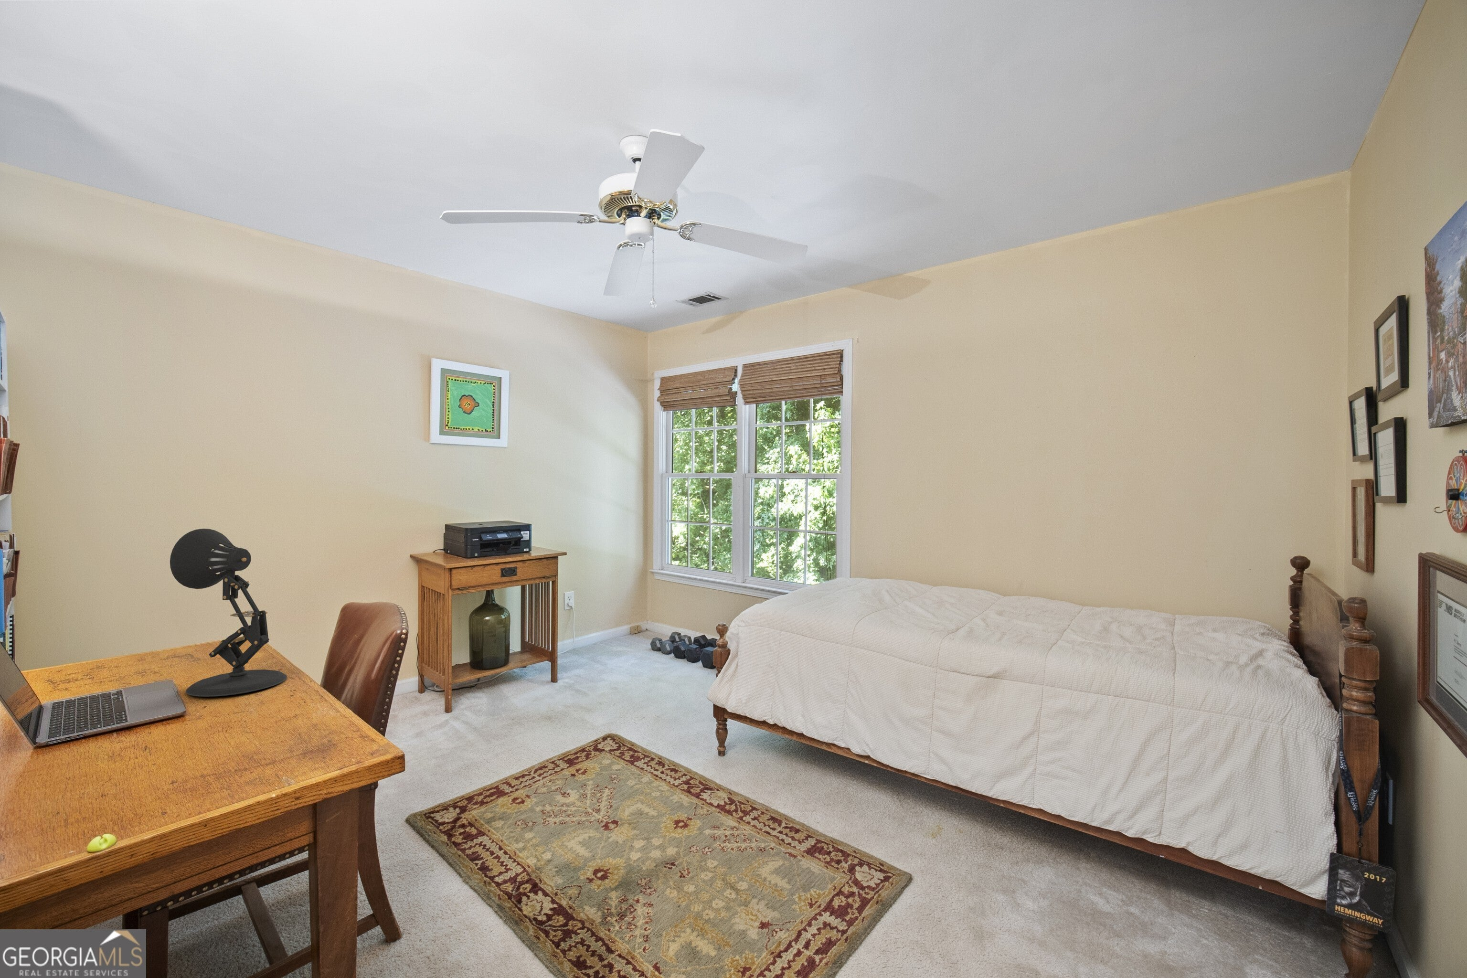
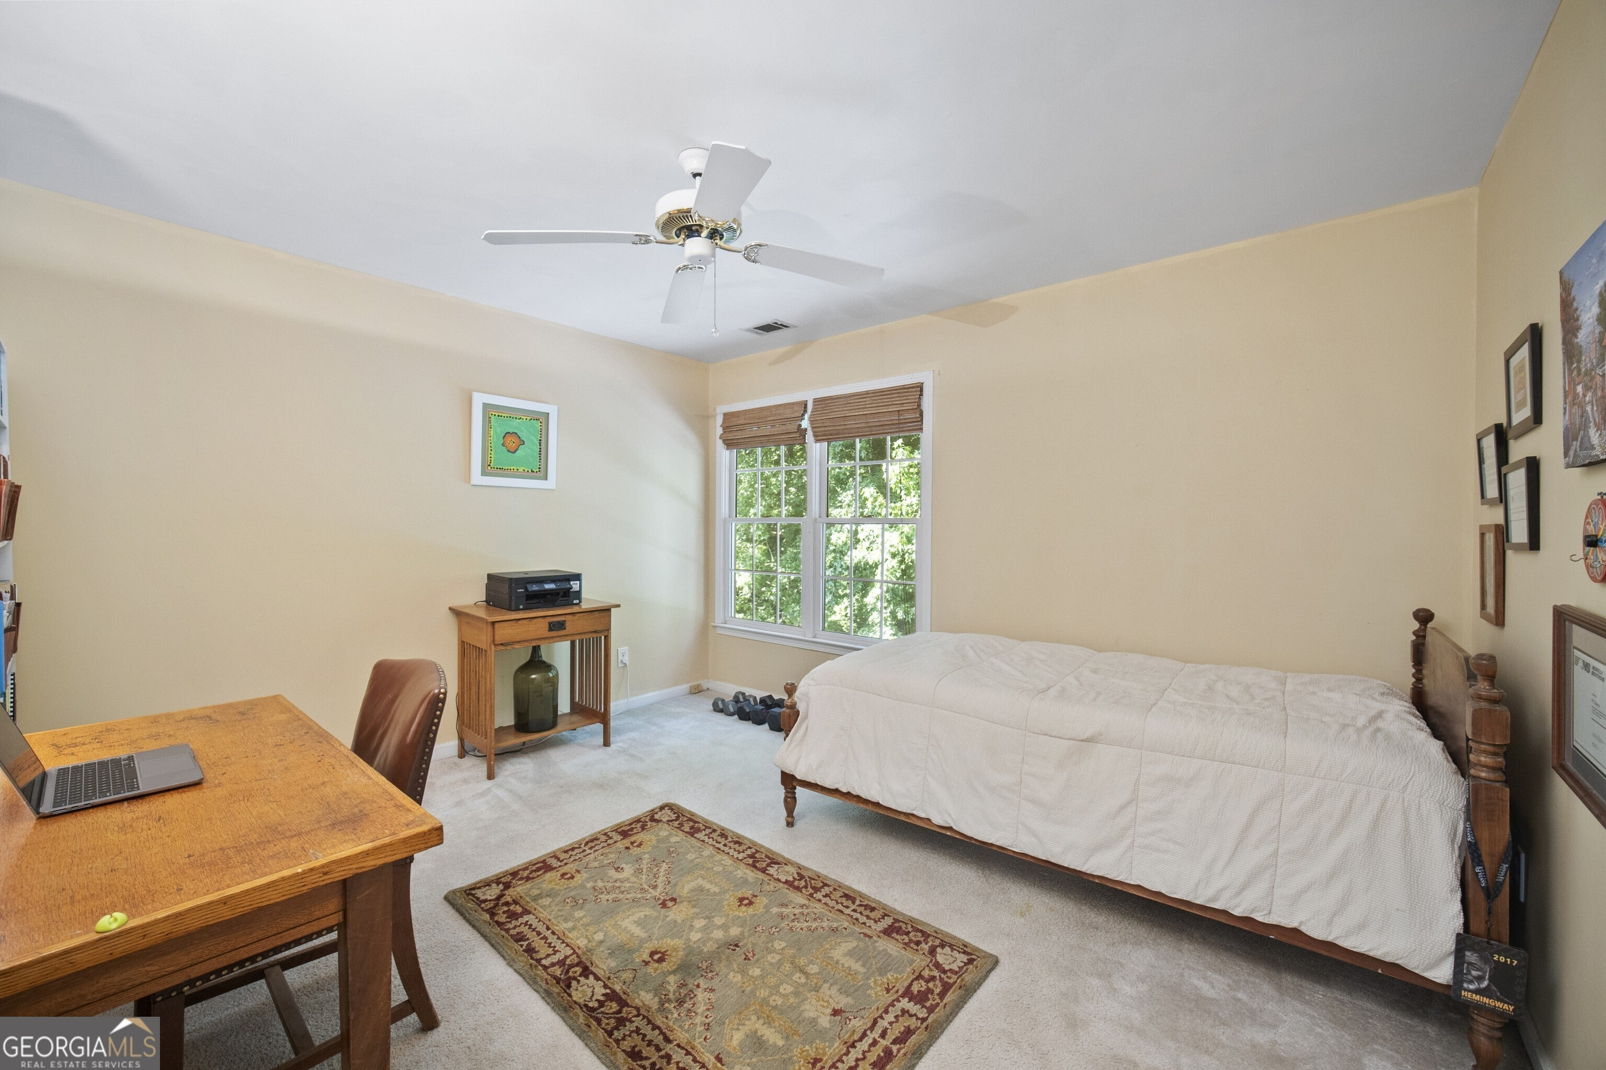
- desk lamp [169,528,287,697]
